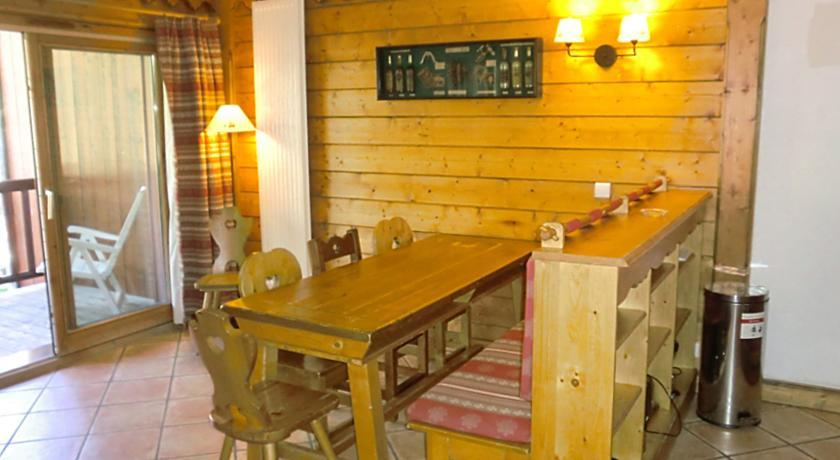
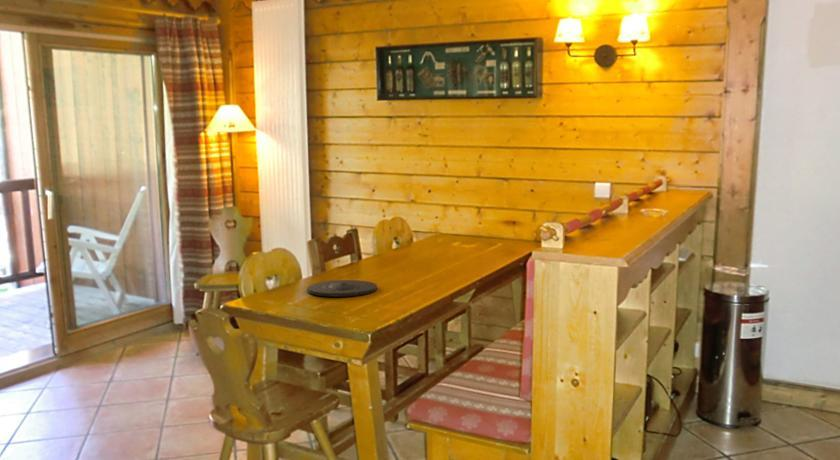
+ plate [306,279,378,298]
